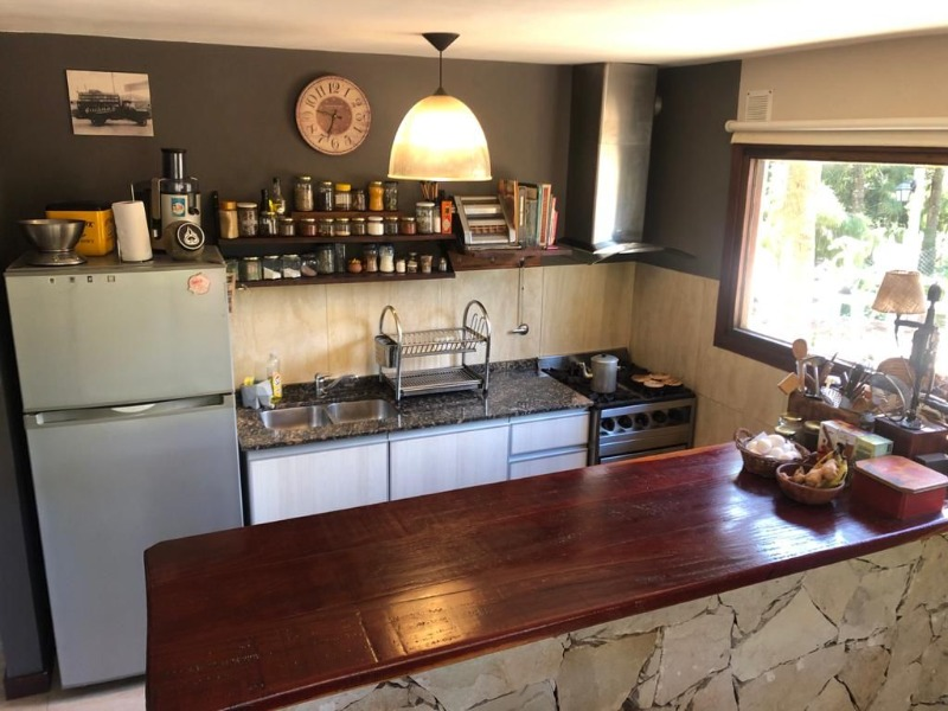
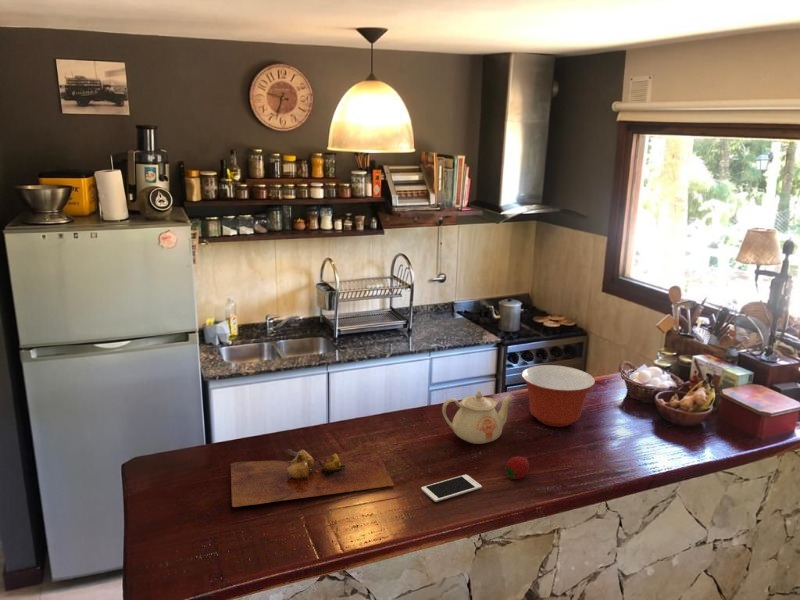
+ cell phone [420,474,483,503]
+ fruit [503,456,530,481]
+ teapot [441,390,513,445]
+ mixing bowl [520,364,596,428]
+ cutting board [230,448,395,508]
